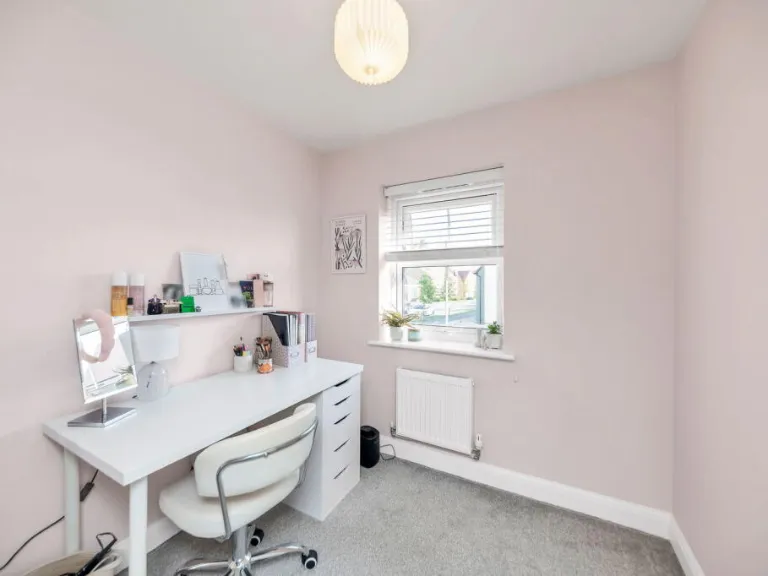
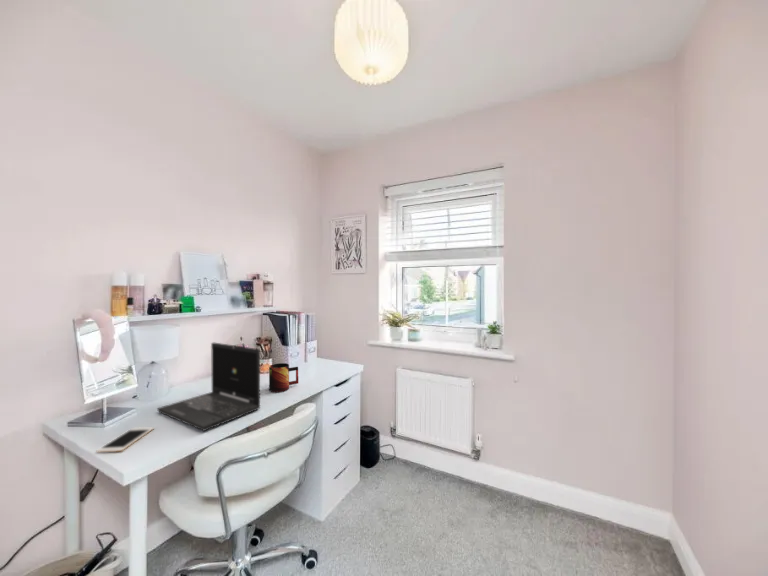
+ cell phone [96,426,155,453]
+ mug [268,362,299,393]
+ laptop [156,342,261,432]
